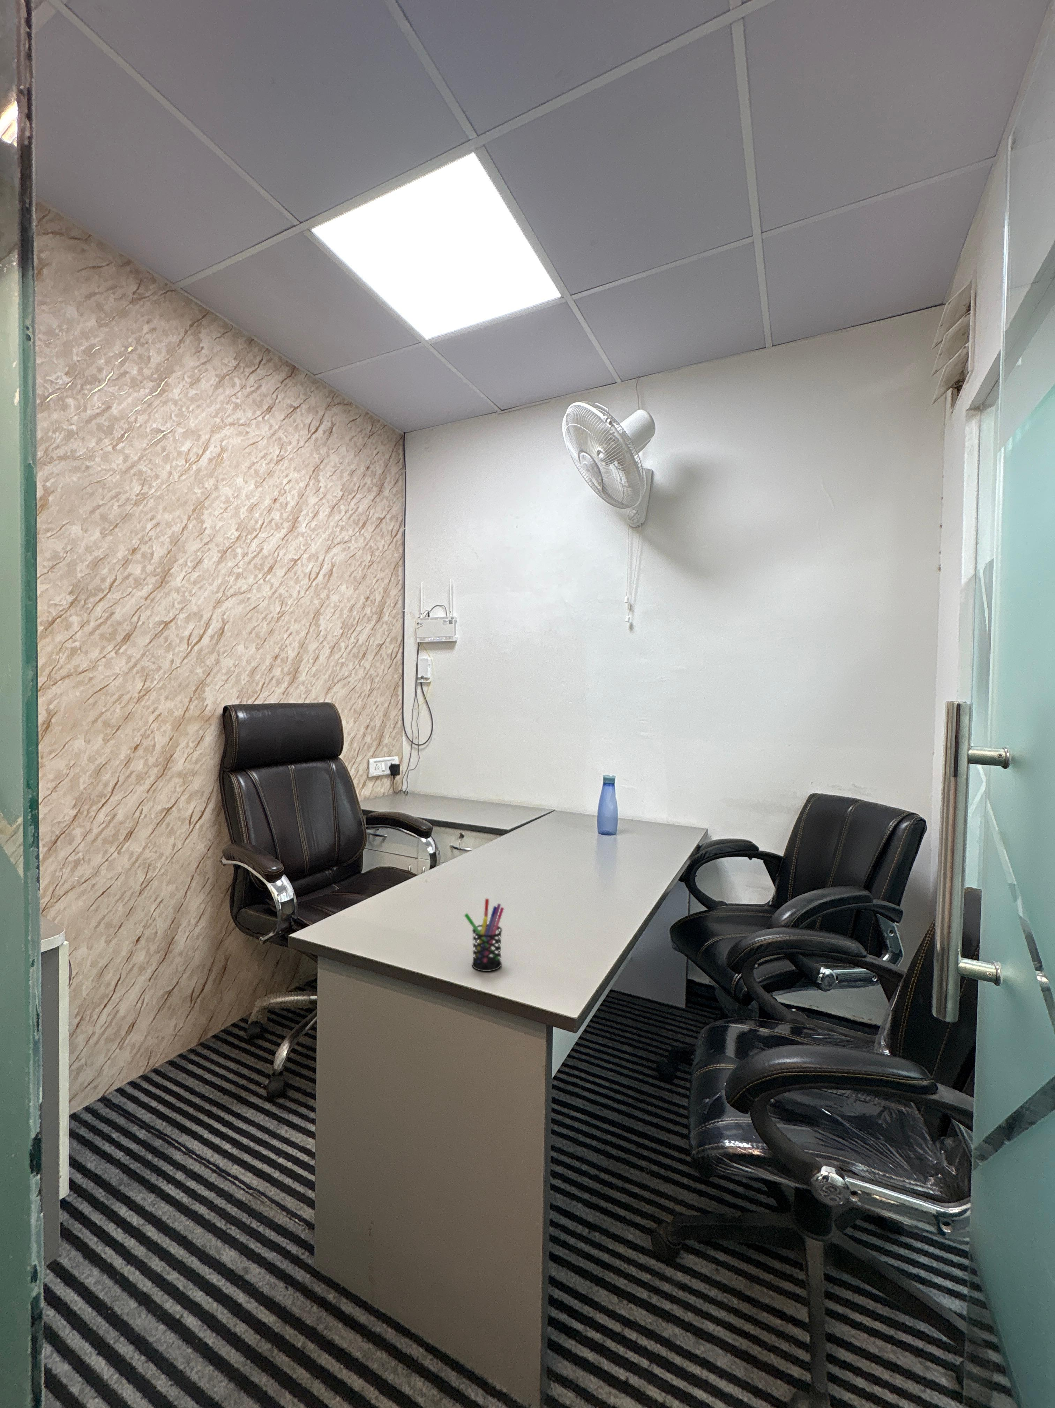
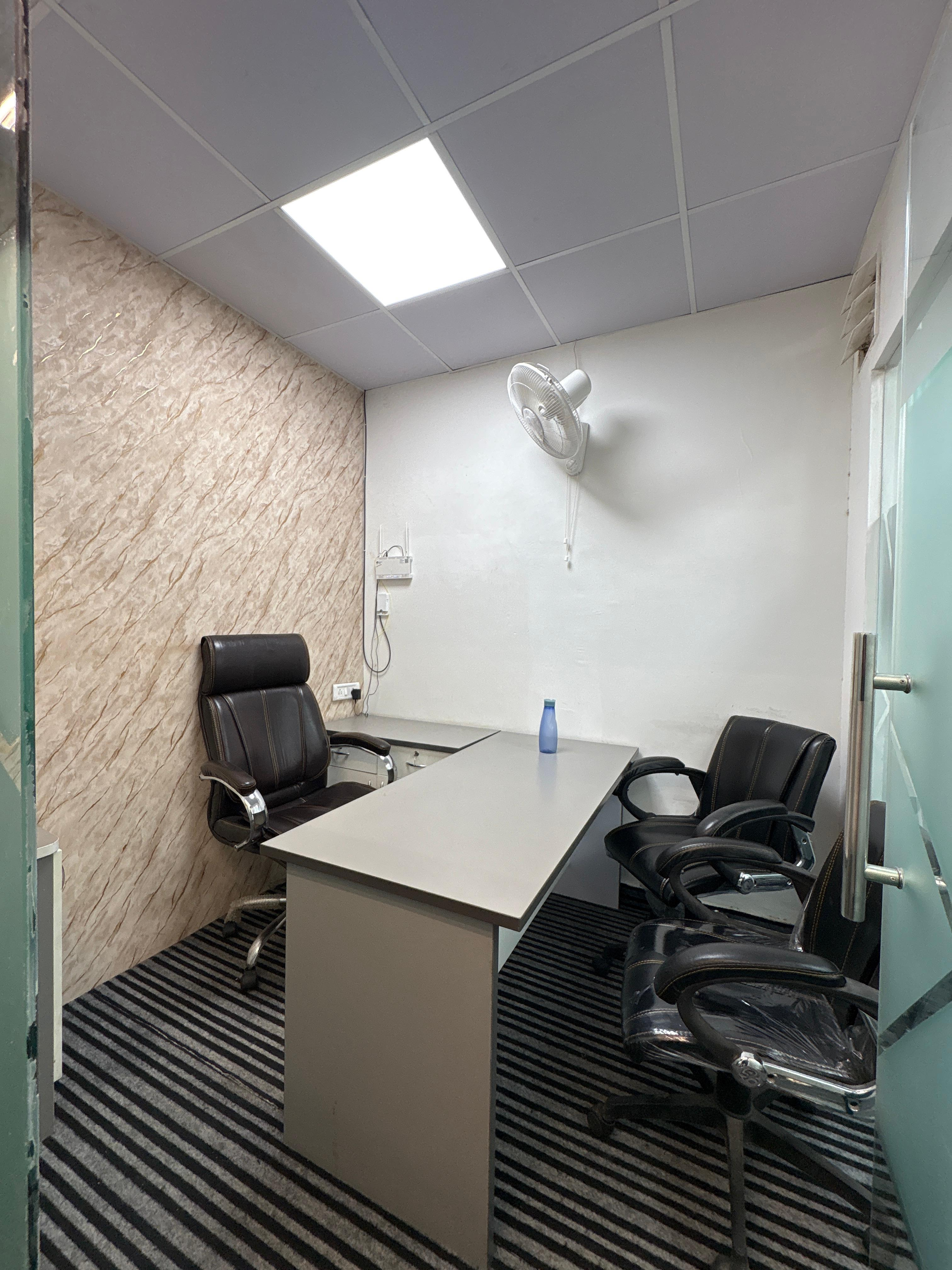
- pen holder [464,898,504,971]
